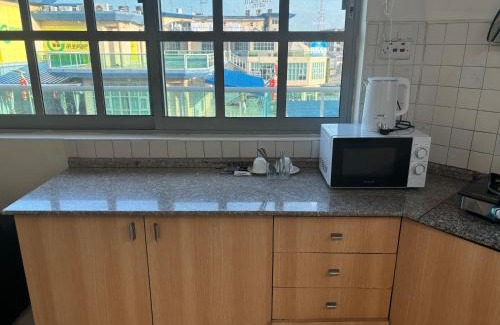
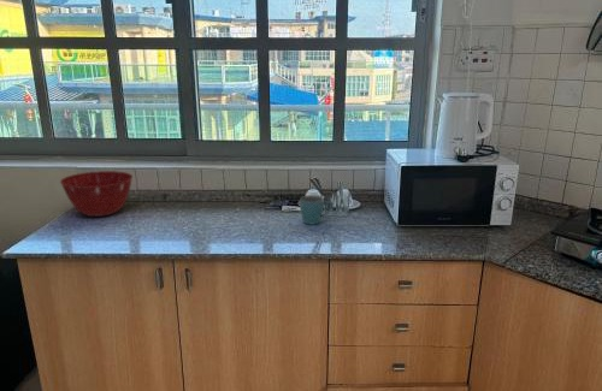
+ mixing bowl [59,170,134,218]
+ mug [300,194,334,226]
